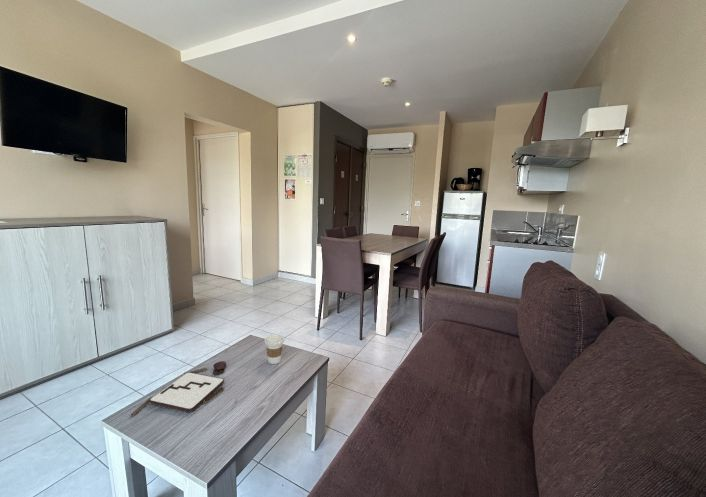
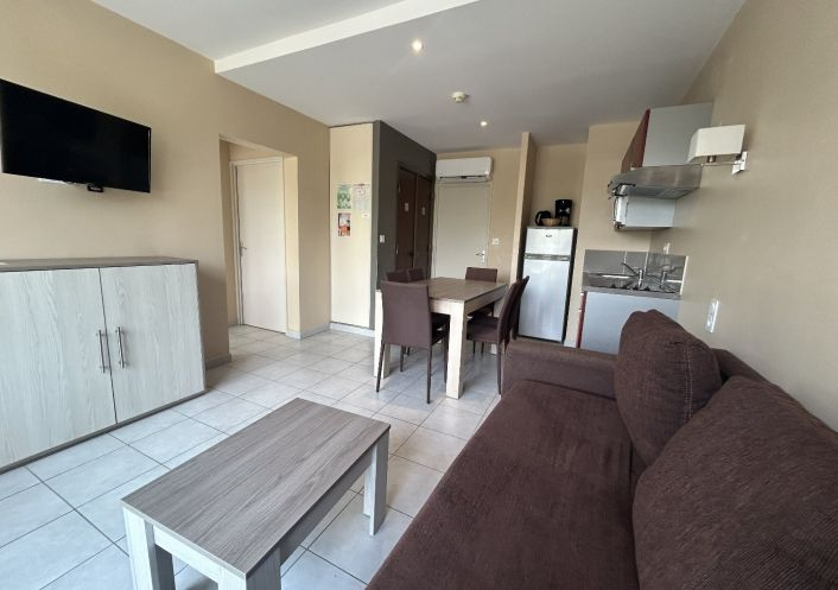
- board game [129,360,227,417]
- coffee cup [264,333,285,365]
